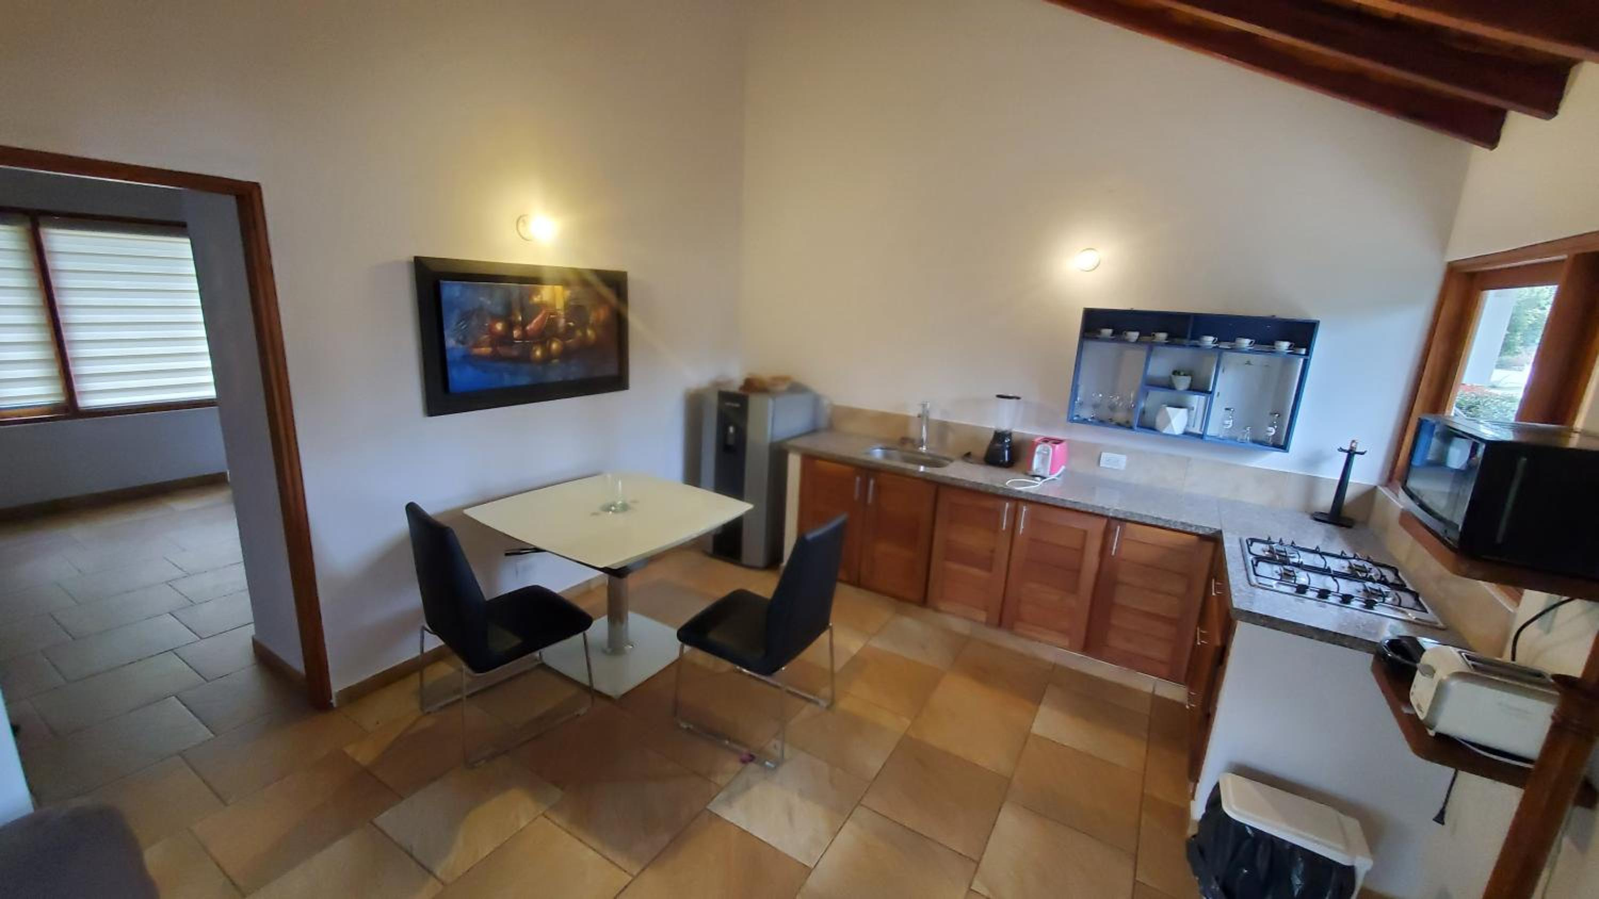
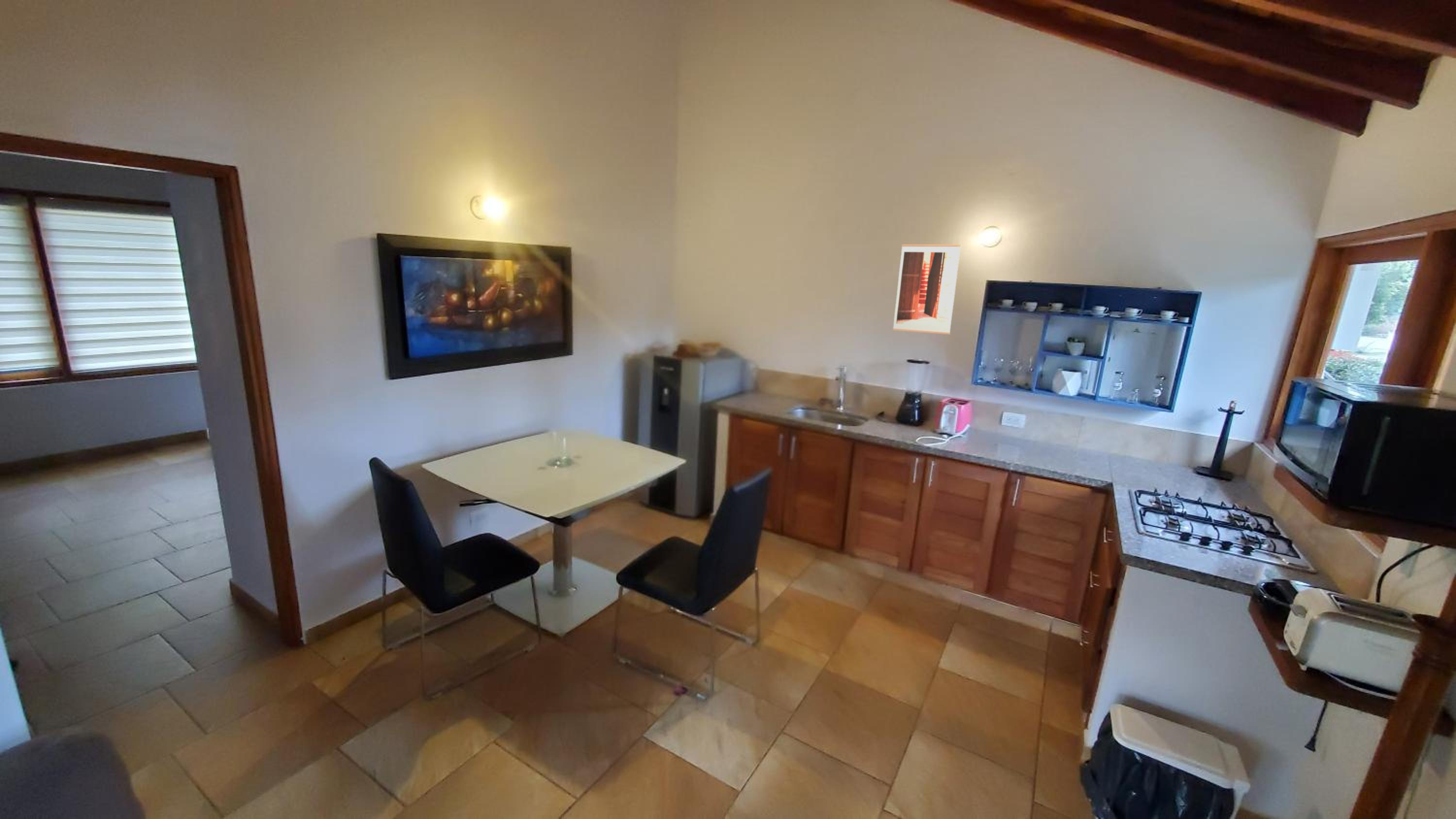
+ wall art [893,244,961,335]
